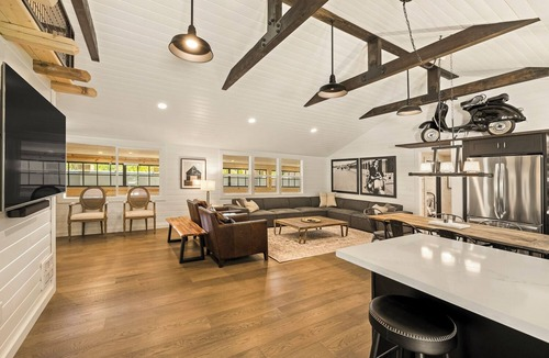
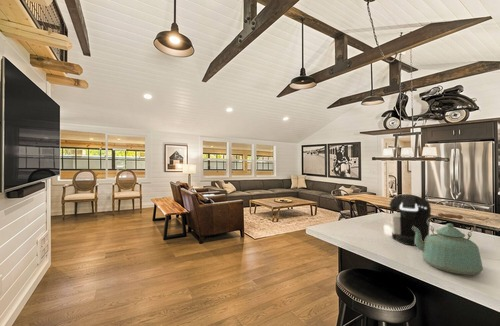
+ coffee maker [389,193,432,247]
+ kettle [412,212,484,276]
